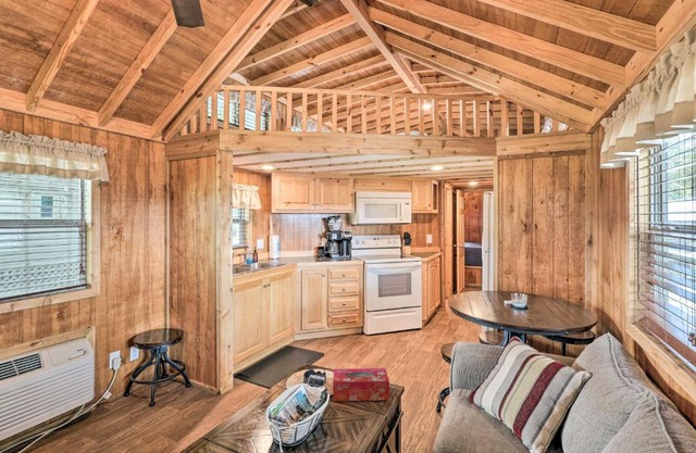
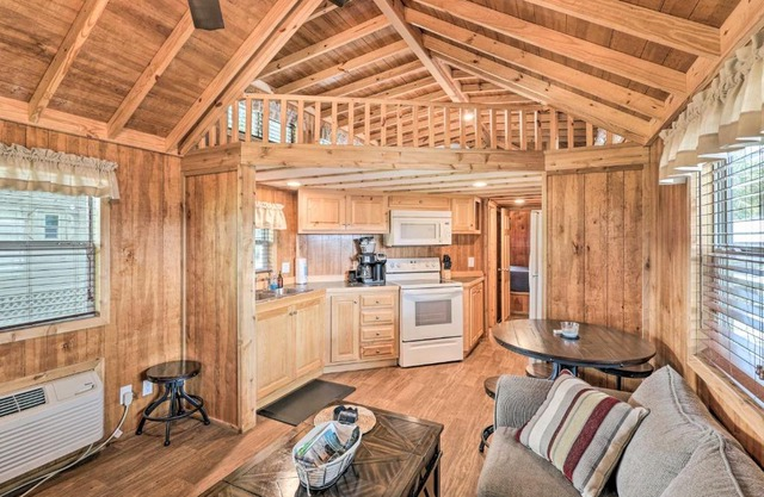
- tissue box [332,367,390,402]
